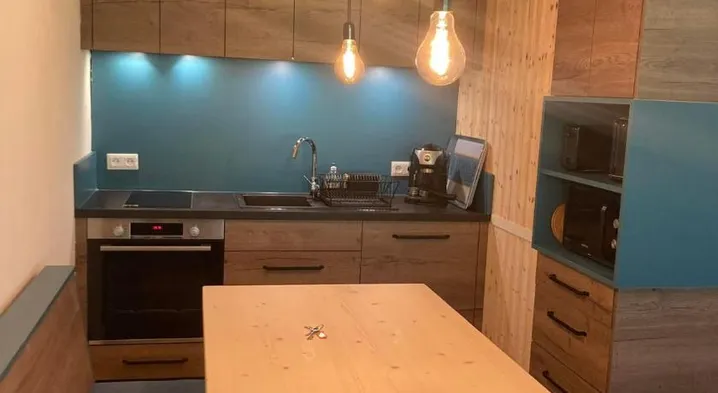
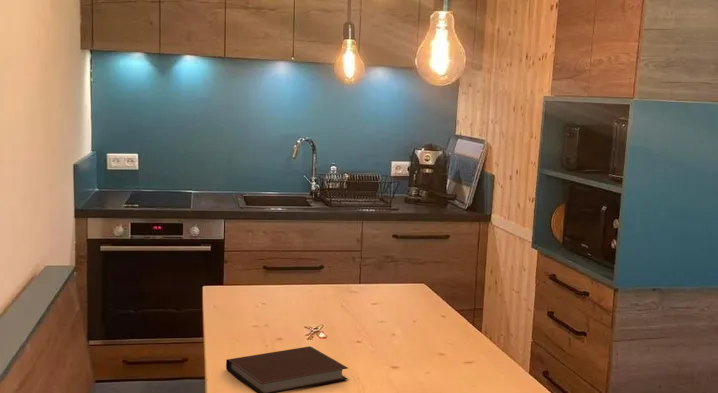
+ notebook [225,345,349,393]
